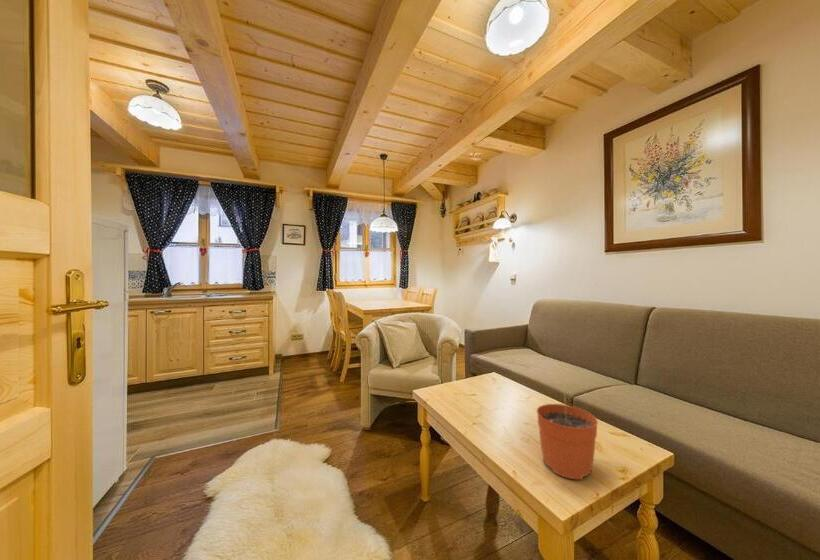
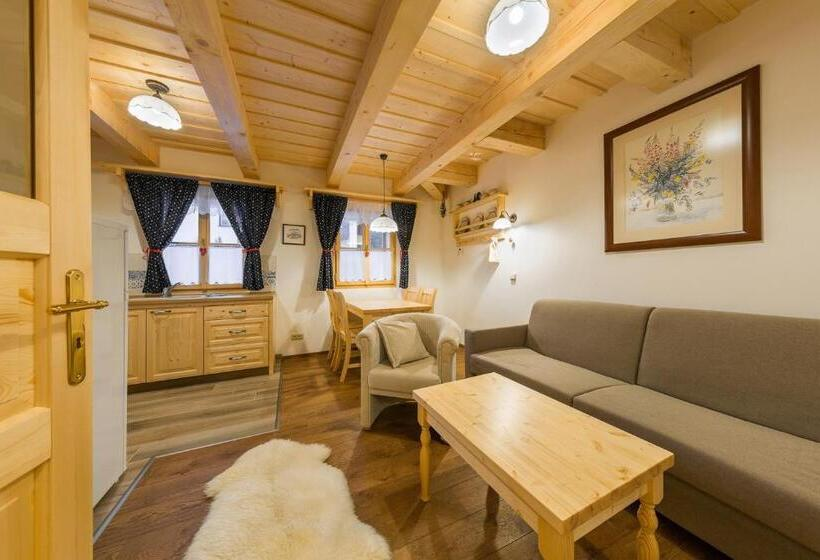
- plant pot [536,386,599,480]
